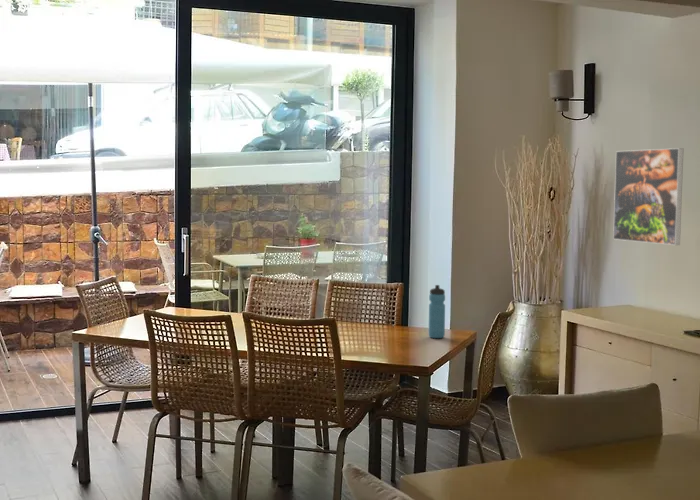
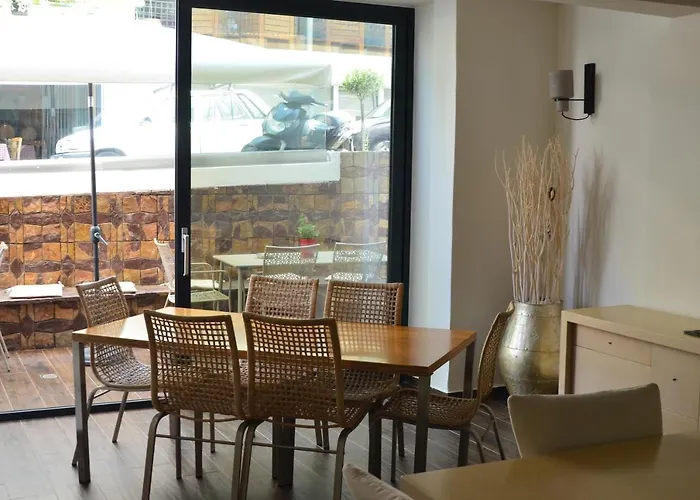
- water bottle [428,284,446,339]
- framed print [612,147,684,246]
